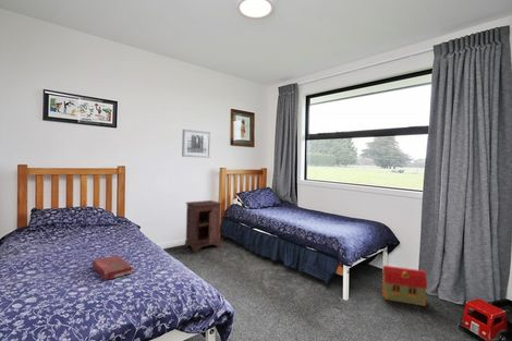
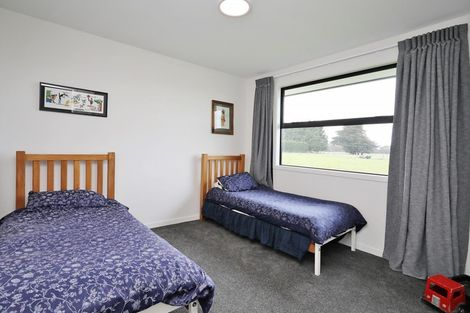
- nightstand [184,199,223,254]
- wall art [181,129,212,159]
- toy house [381,265,428,307]
- book [92,254,133,281]
